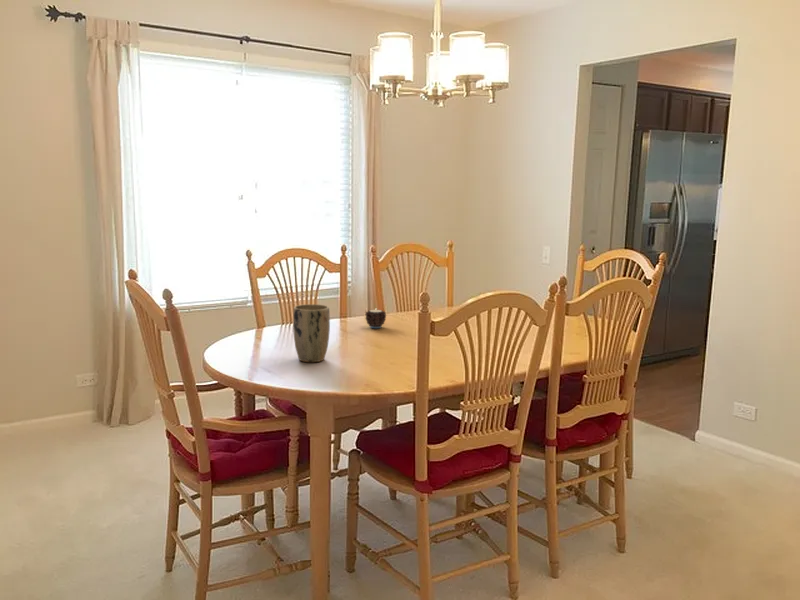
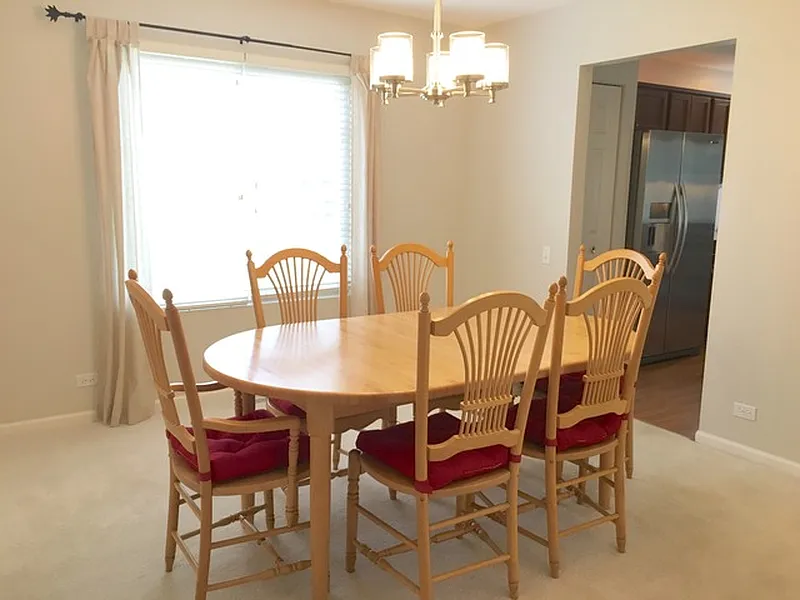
- plant pot [292,303,331,363]
- candle [364,309,387,329]
